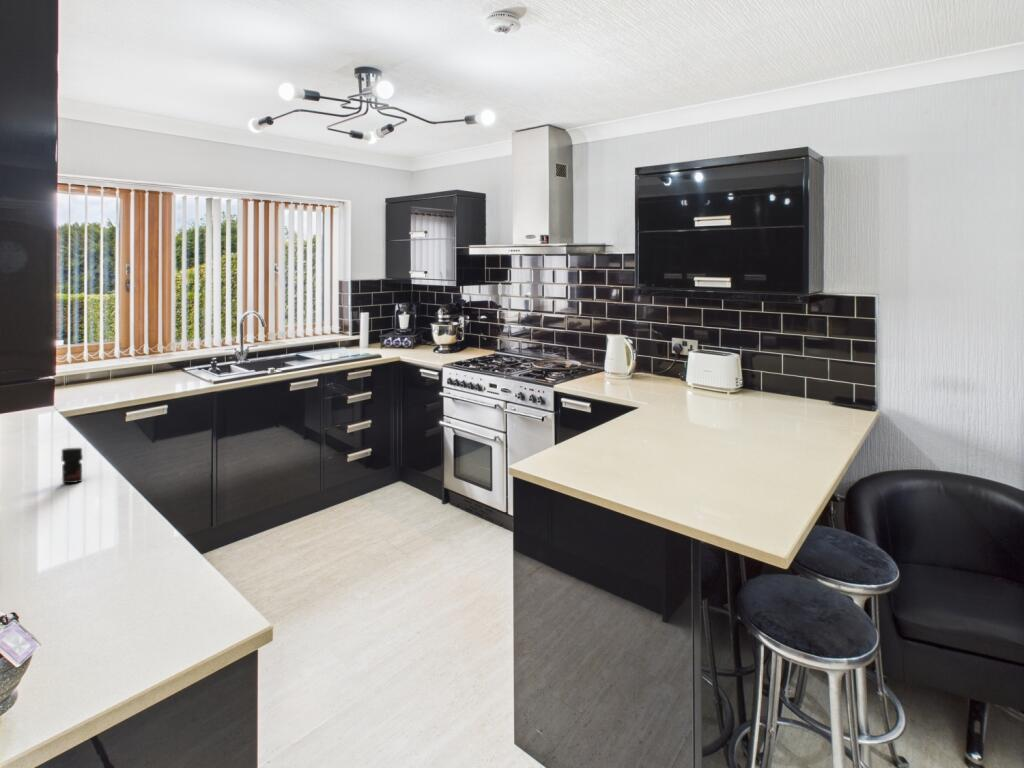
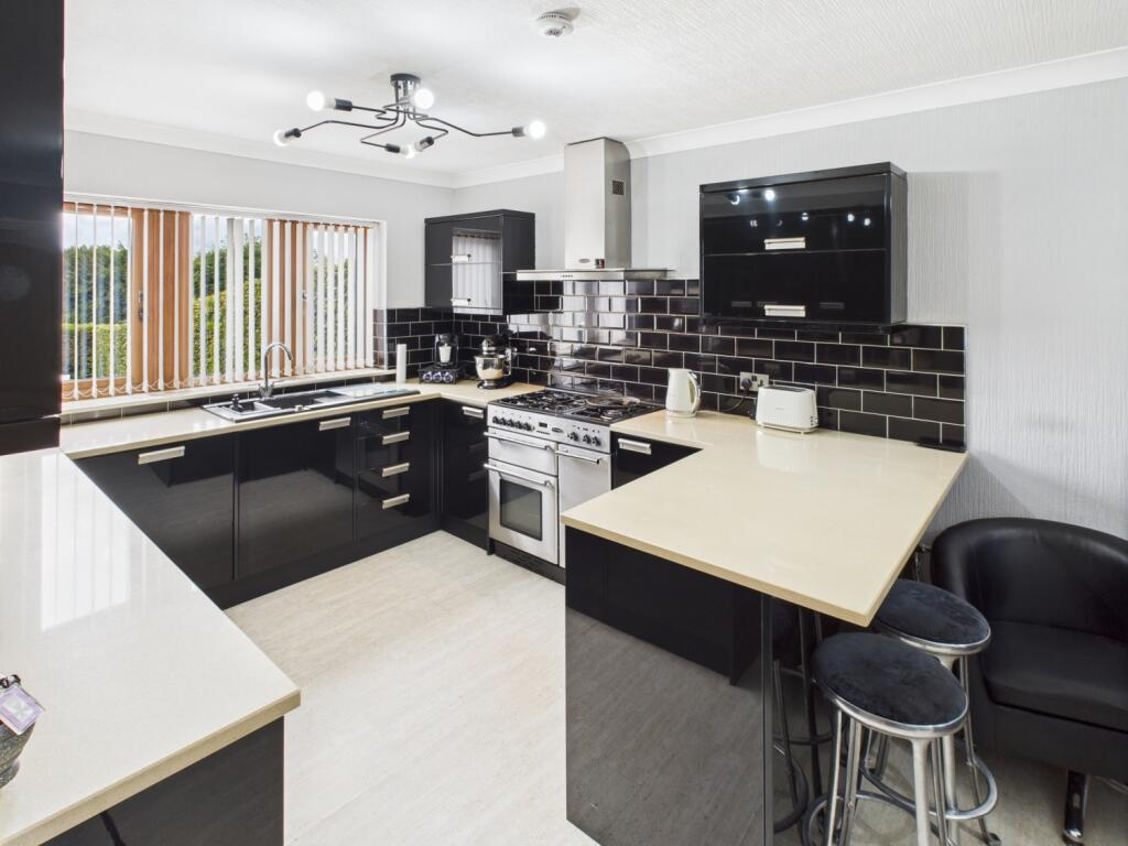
- jar [61,447,84,484]
